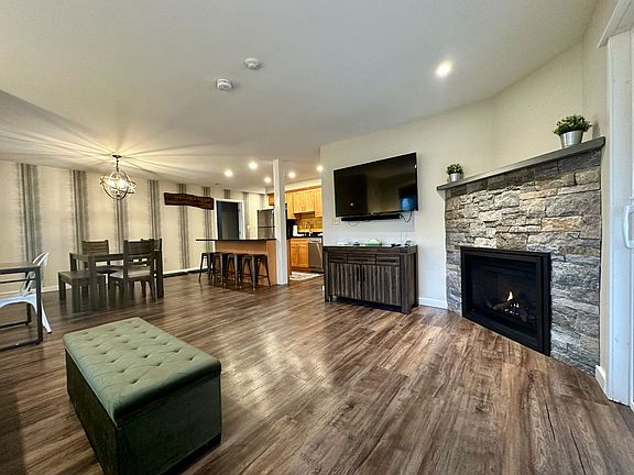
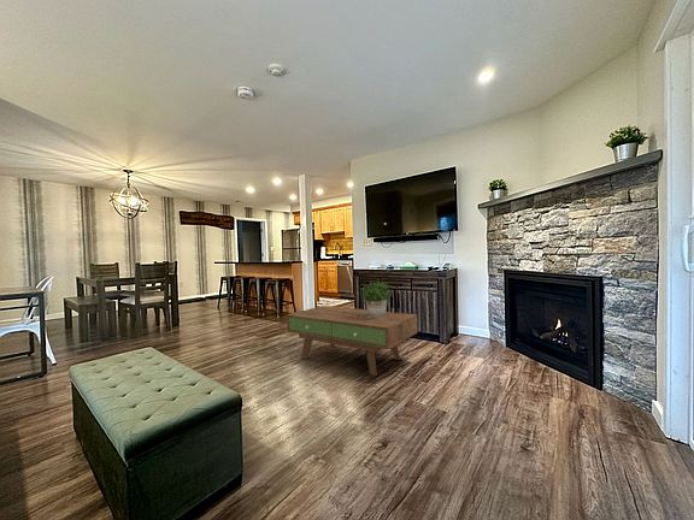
+ coffee table [286,305,418,377]
+ potted plant [361,279,394,319]
